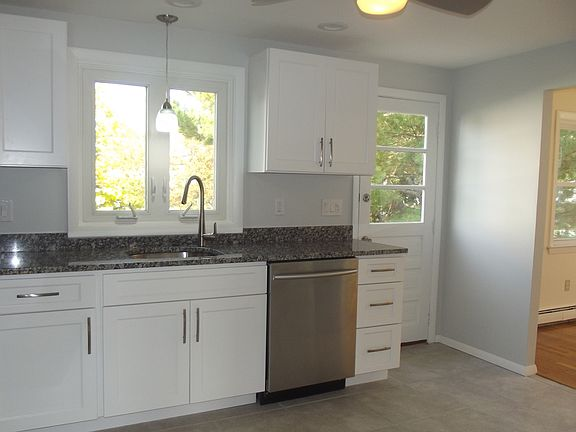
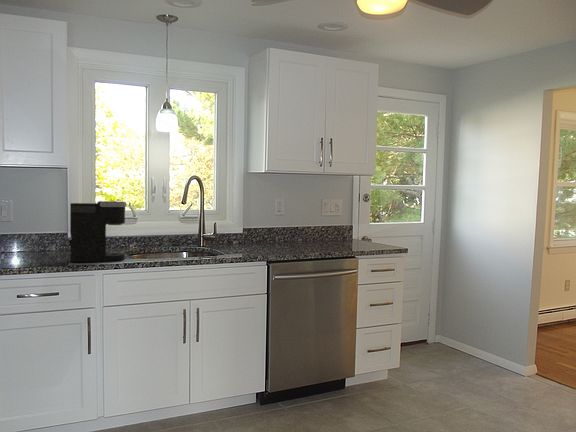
+ coffee maker [69,200,128,263]
